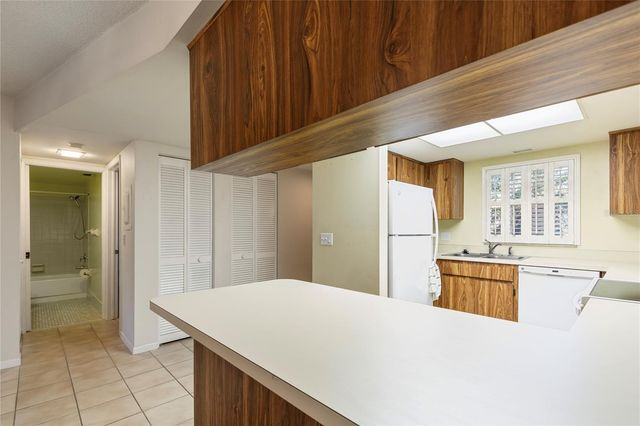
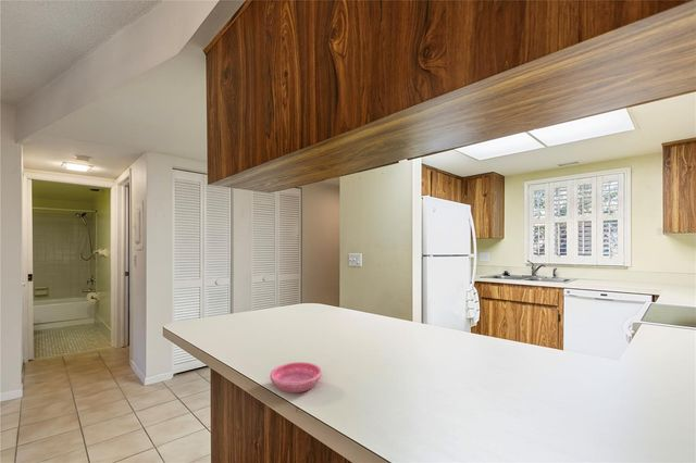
+ saucer [269,361,323,393]
